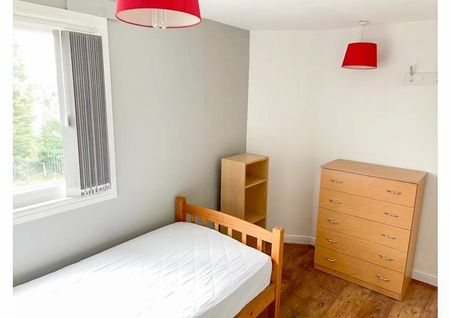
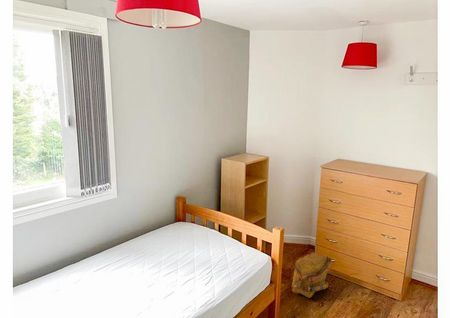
+ backpack [291,251,333,299]
